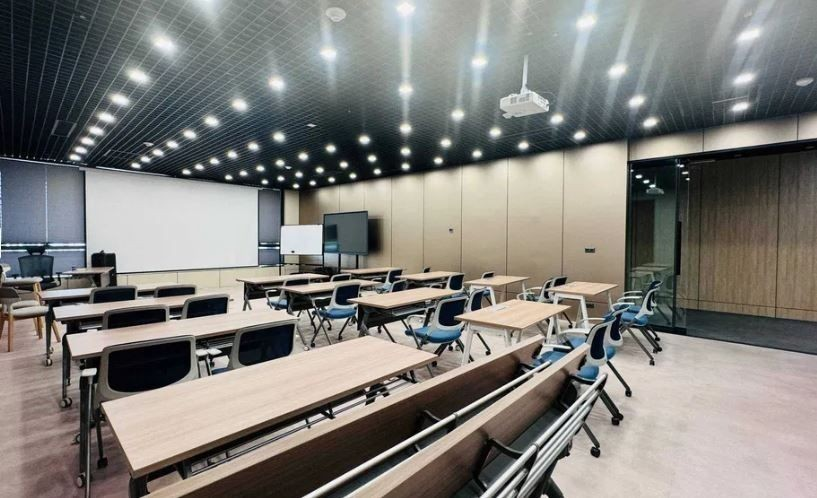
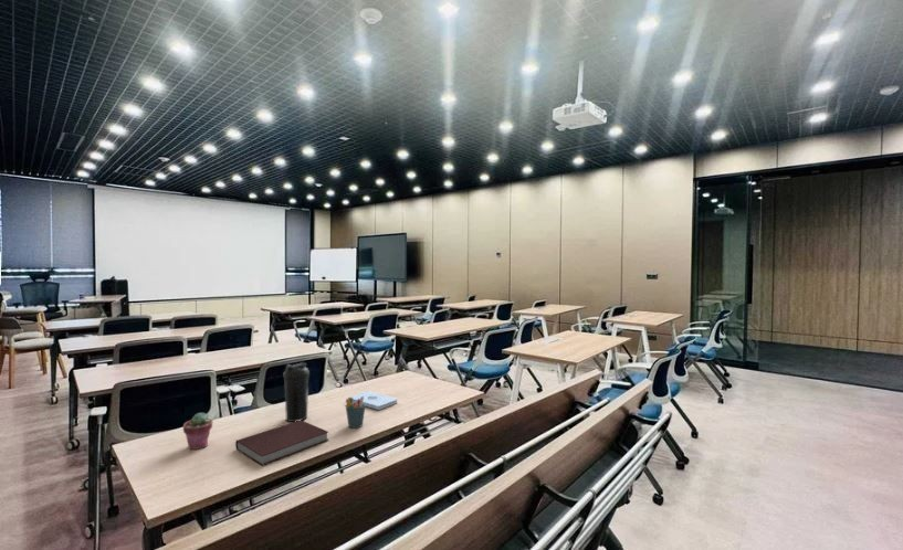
+ potted succulent [182,412,213,451]
+ water bottle [283,361,311,423]
+ notepad [347,390,398,411]
+ pen holder [345,396,366,429]
+ notebook [234,420,329,466]
